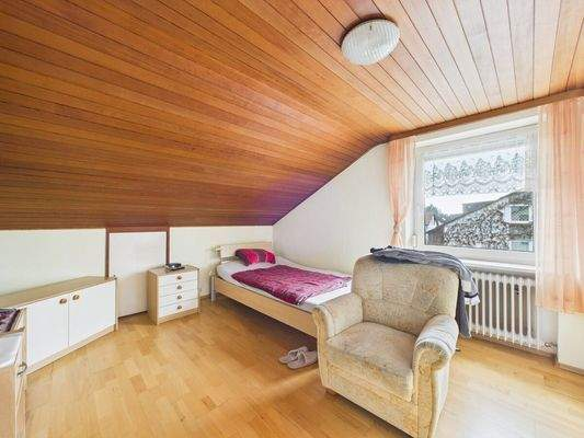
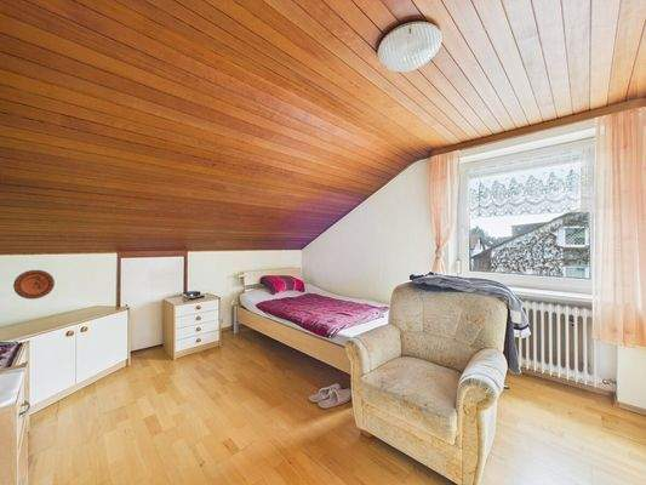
+ decorative plate [12,269,56,301]
